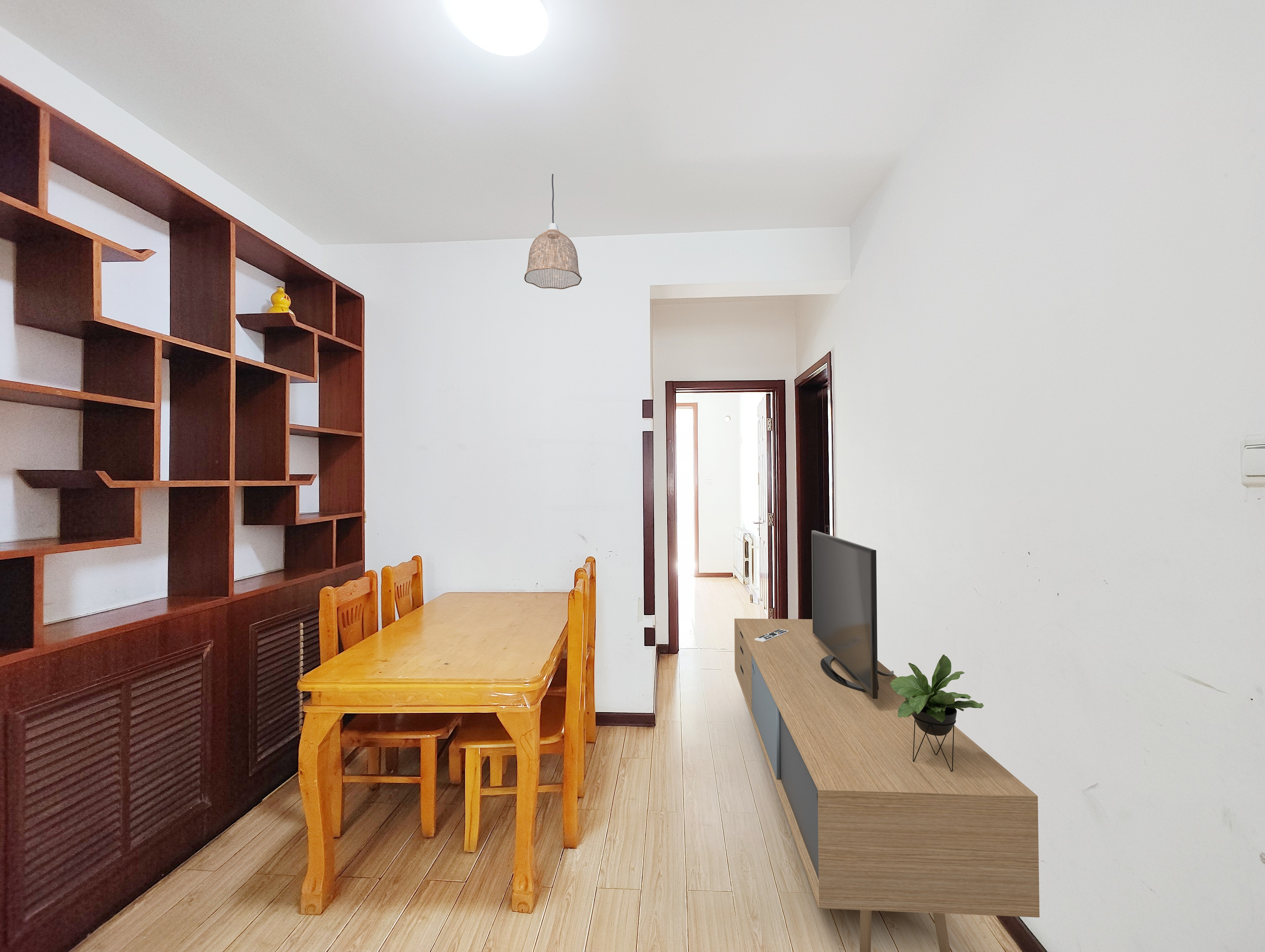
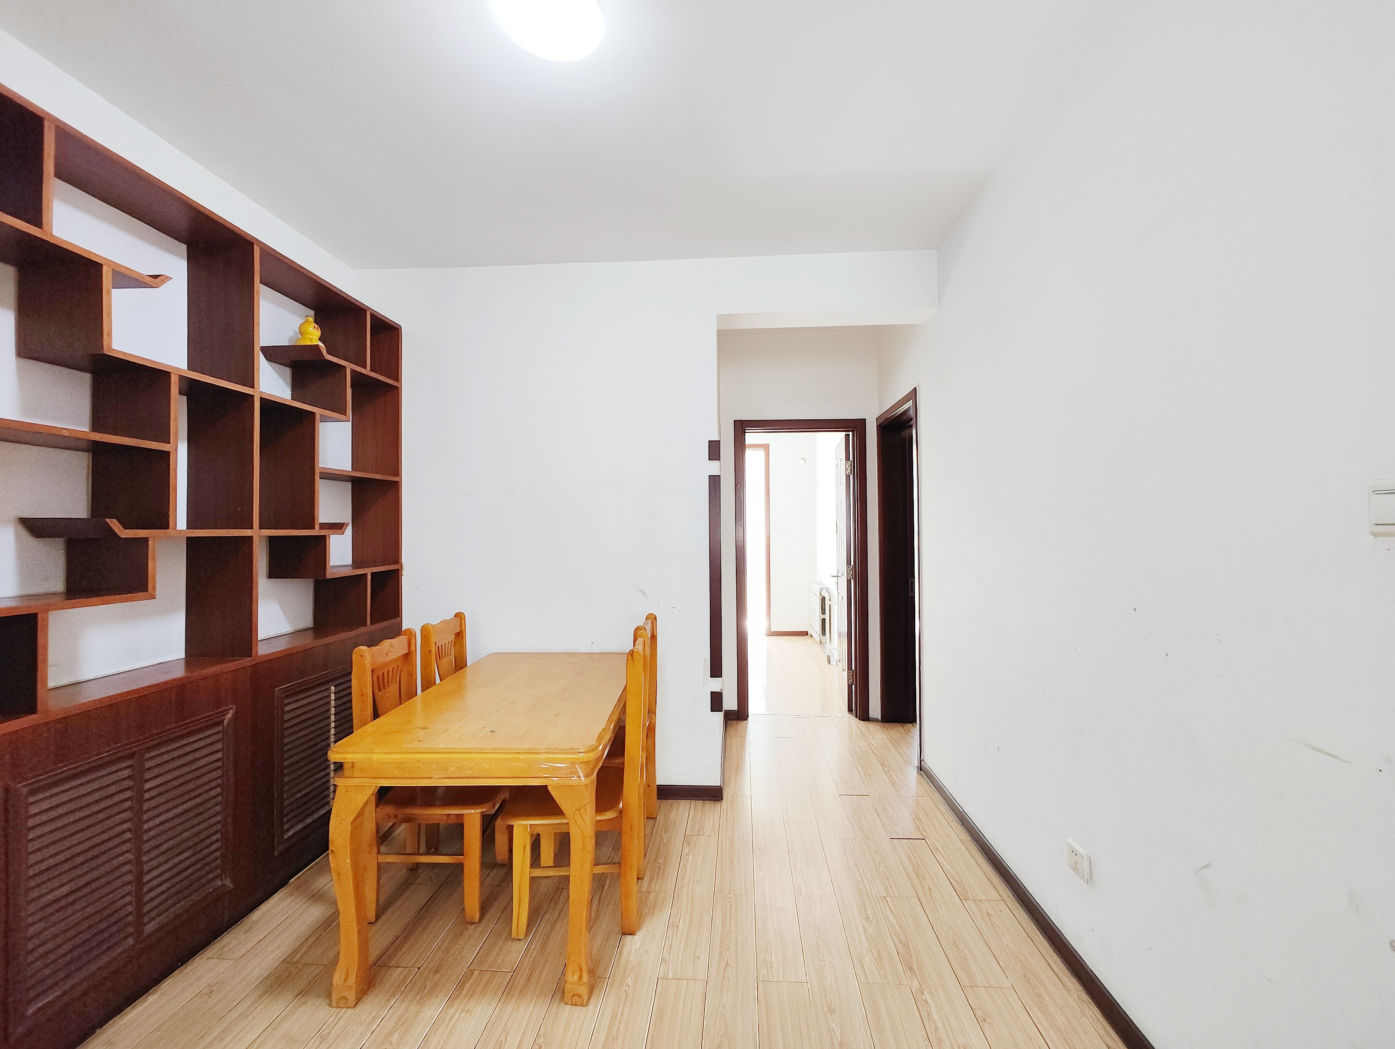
- media console [734,530,1040,952]
- pendant lamp [524,174,582,289]
